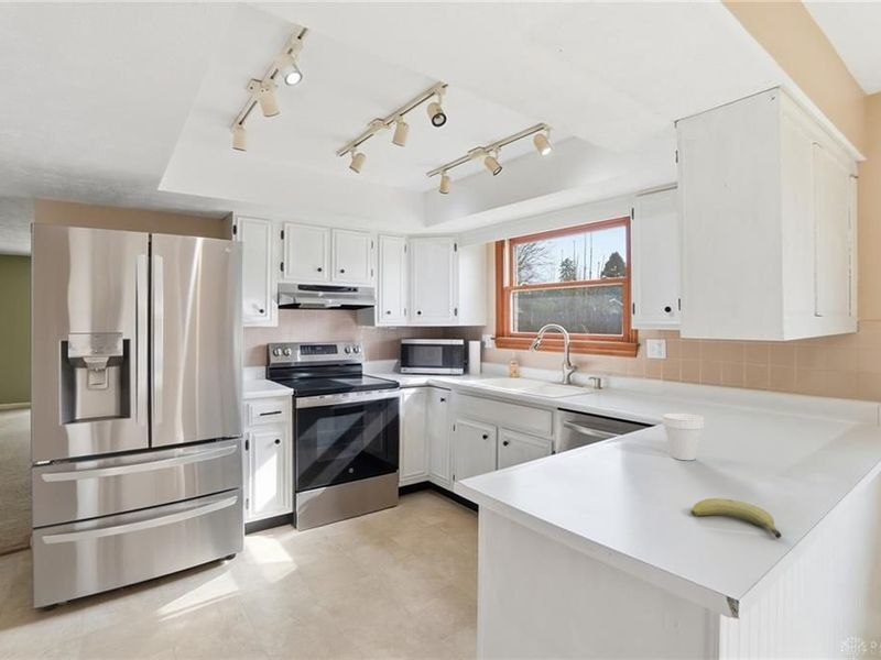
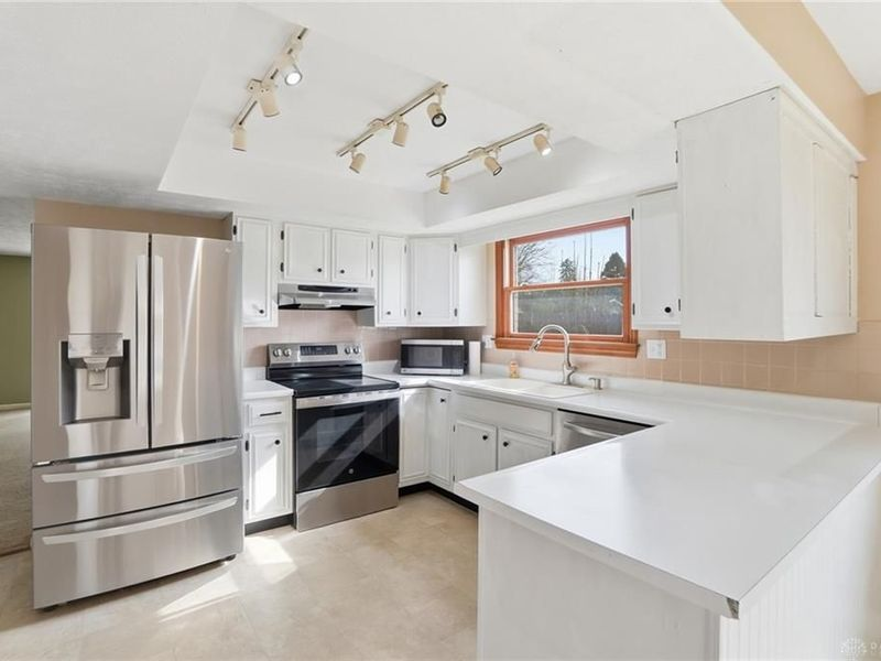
- cup [662,413,705,461]
- fruit [690,497,783,539]
